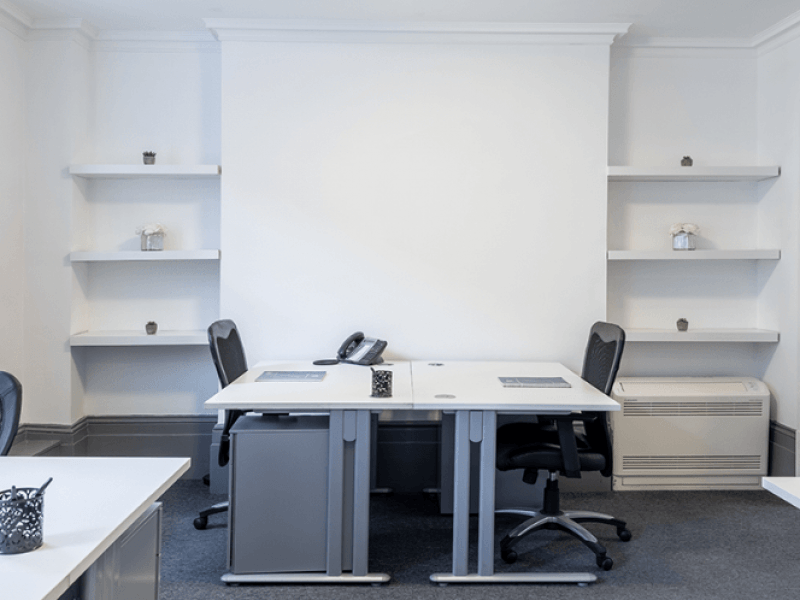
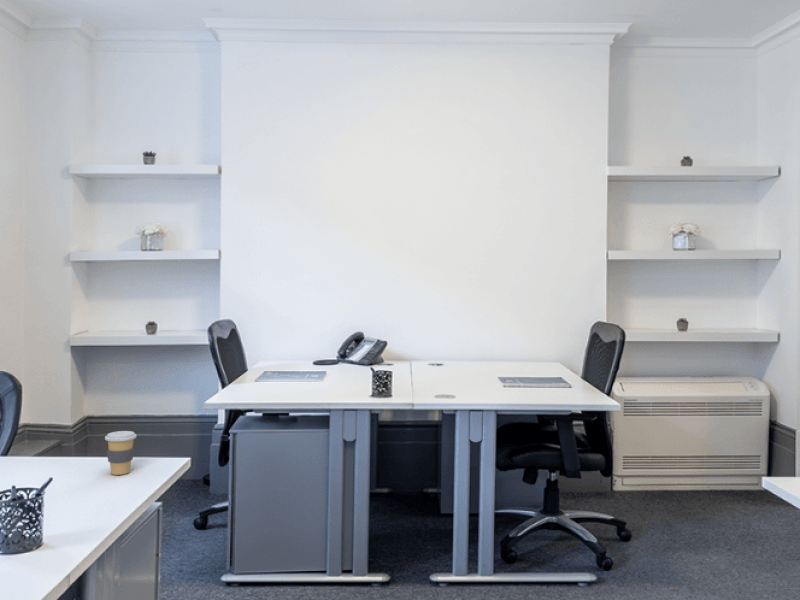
+ coffee cup [104,430,138,476]
